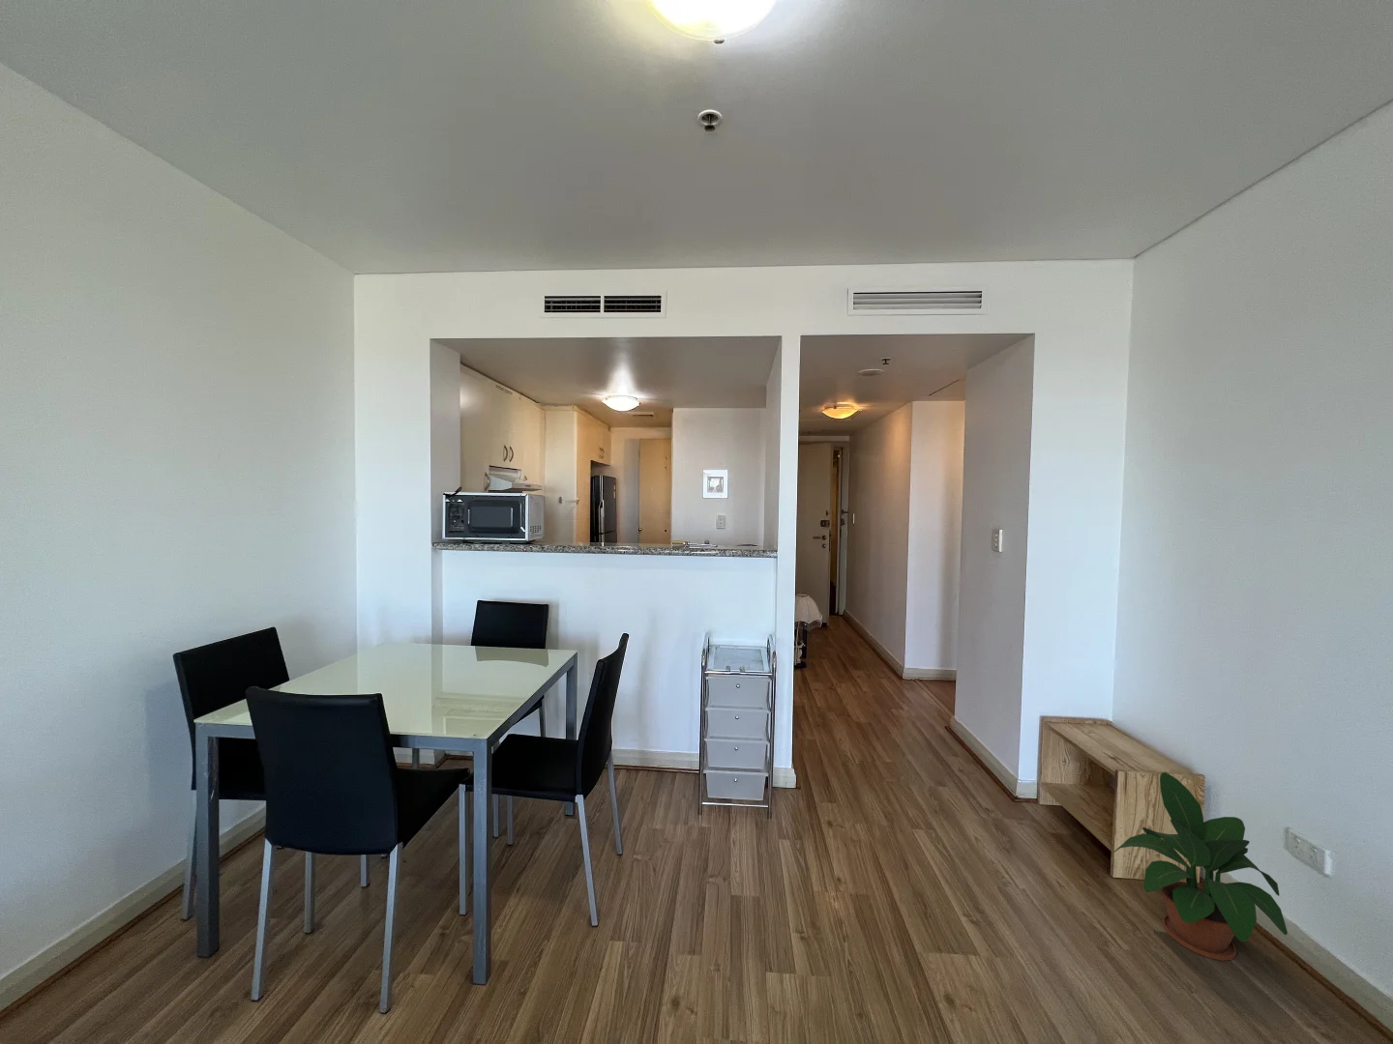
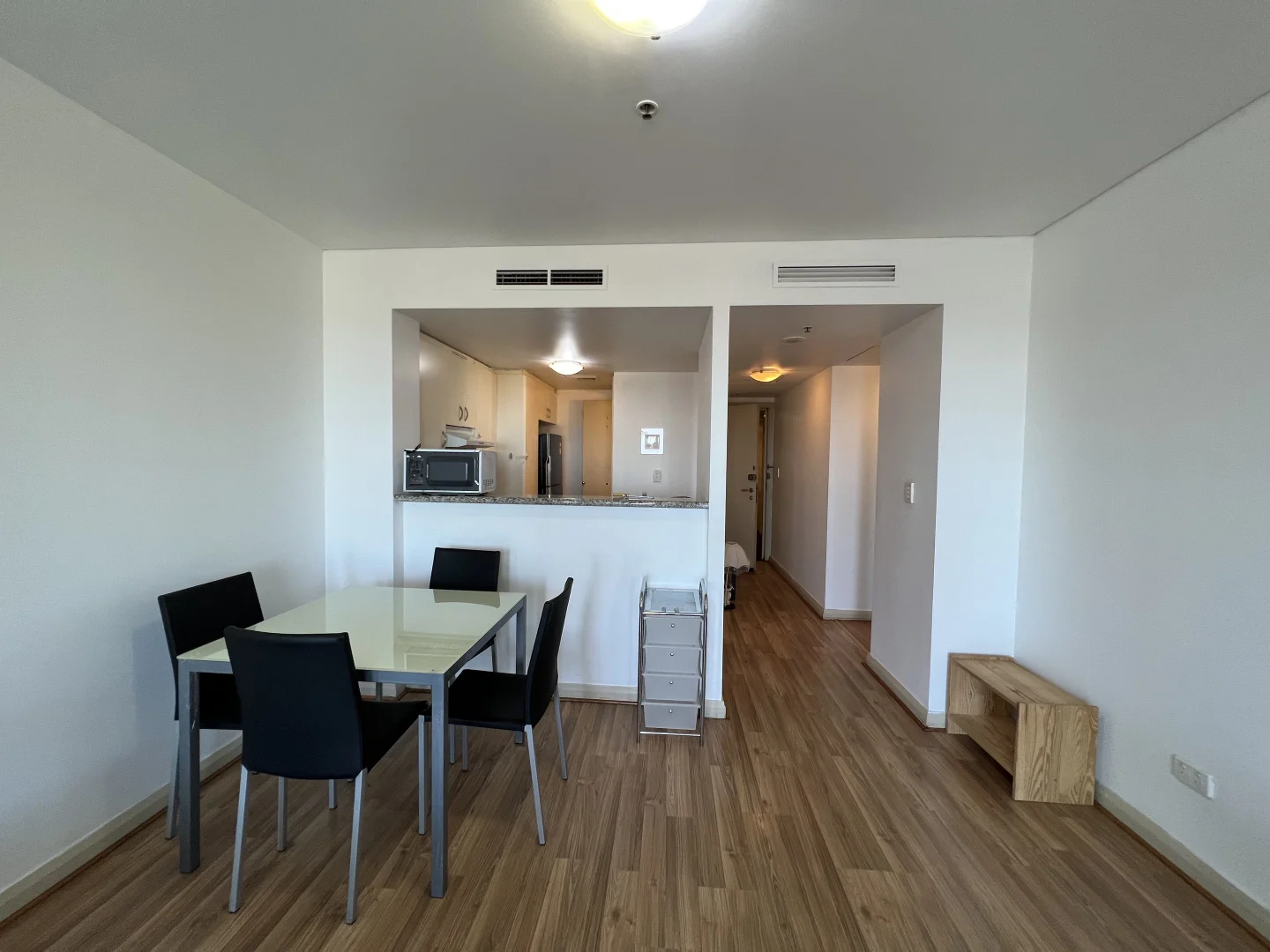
- potted plant [1110,771,1289,962]
